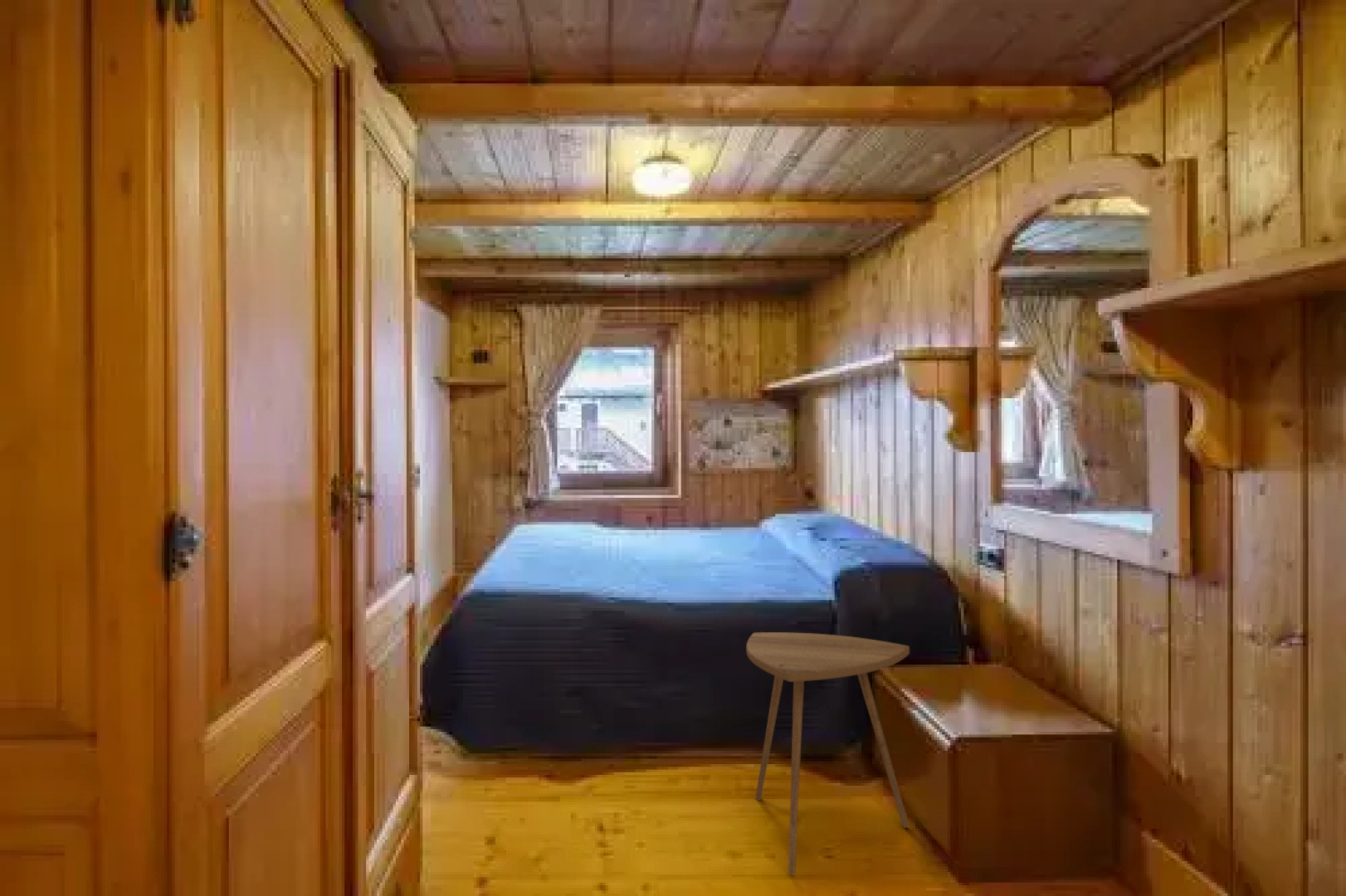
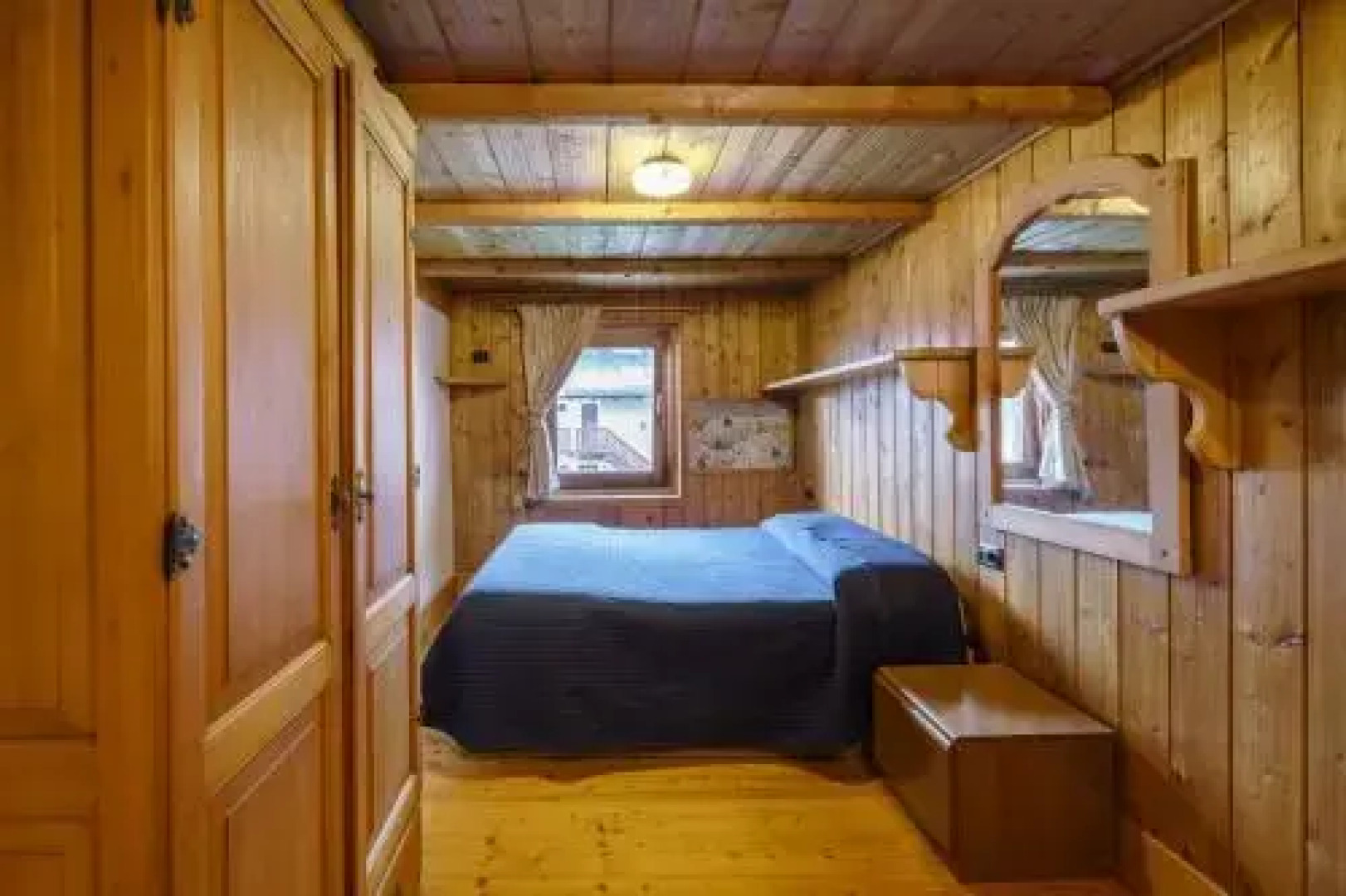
- side table [746,631,910,876]
